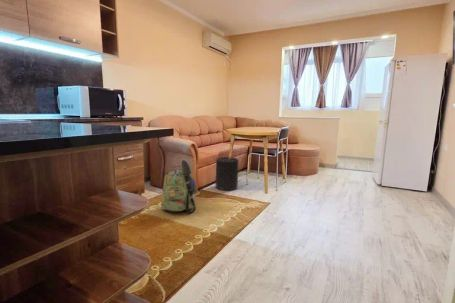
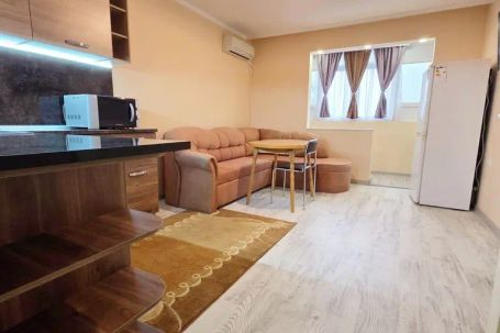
- trash can [215,156,240,191]
- backpack [160,158,200,214]
